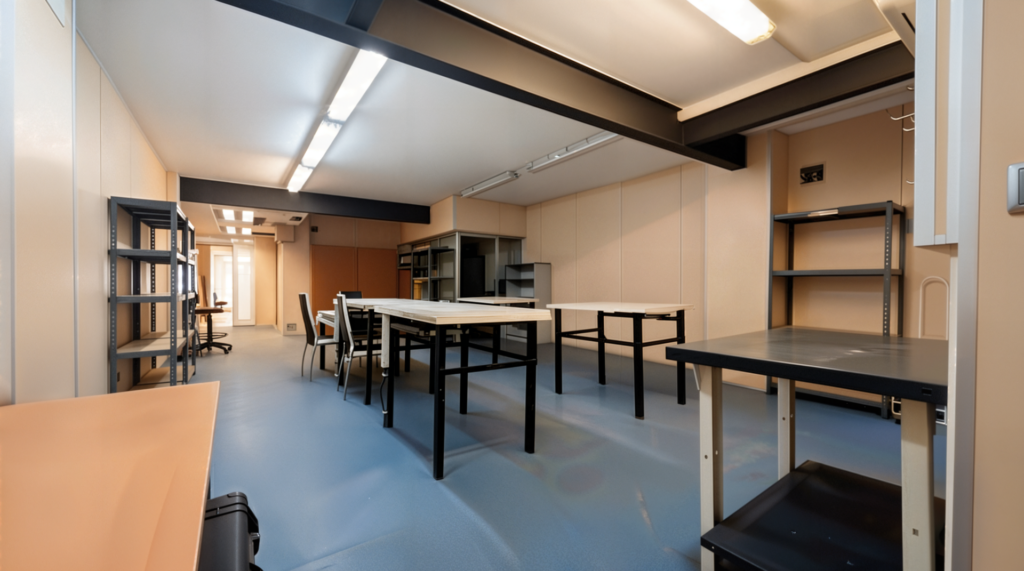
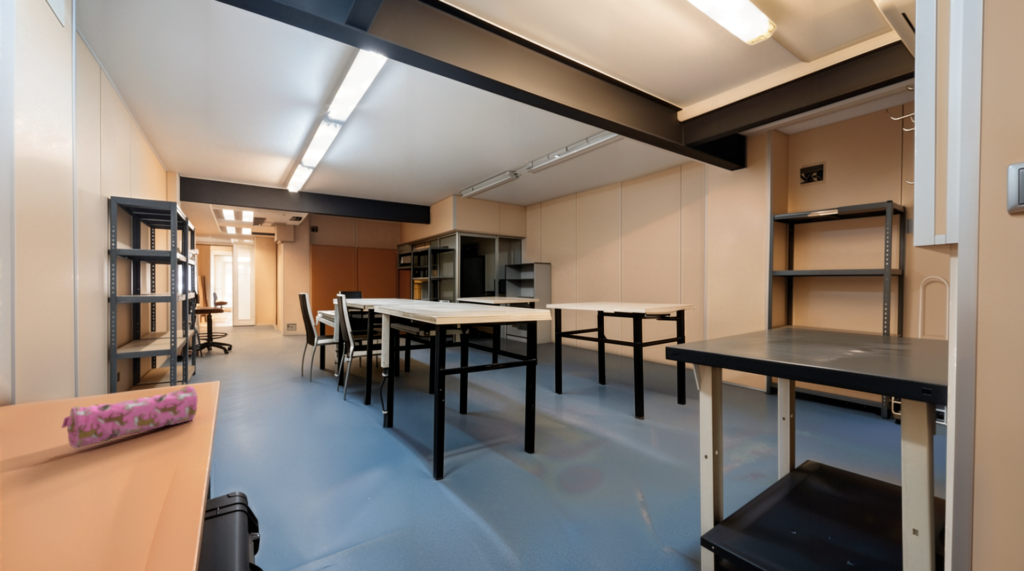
+ pencil case [61,385,199,449]
